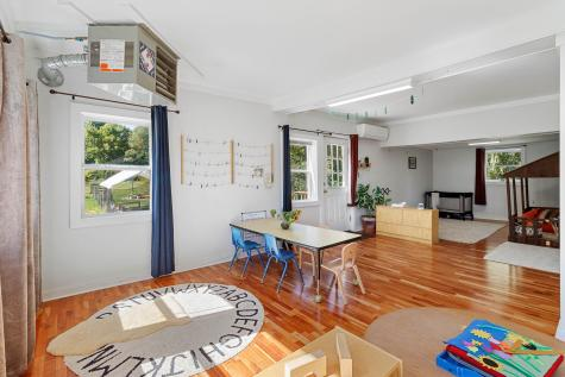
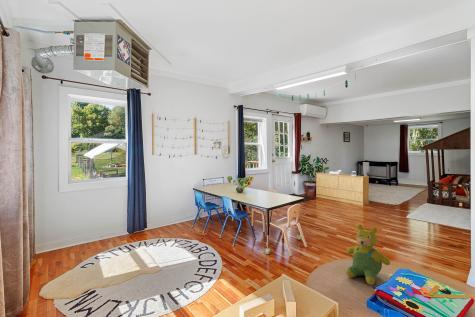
+ teddy bear [345,224,391,286]
